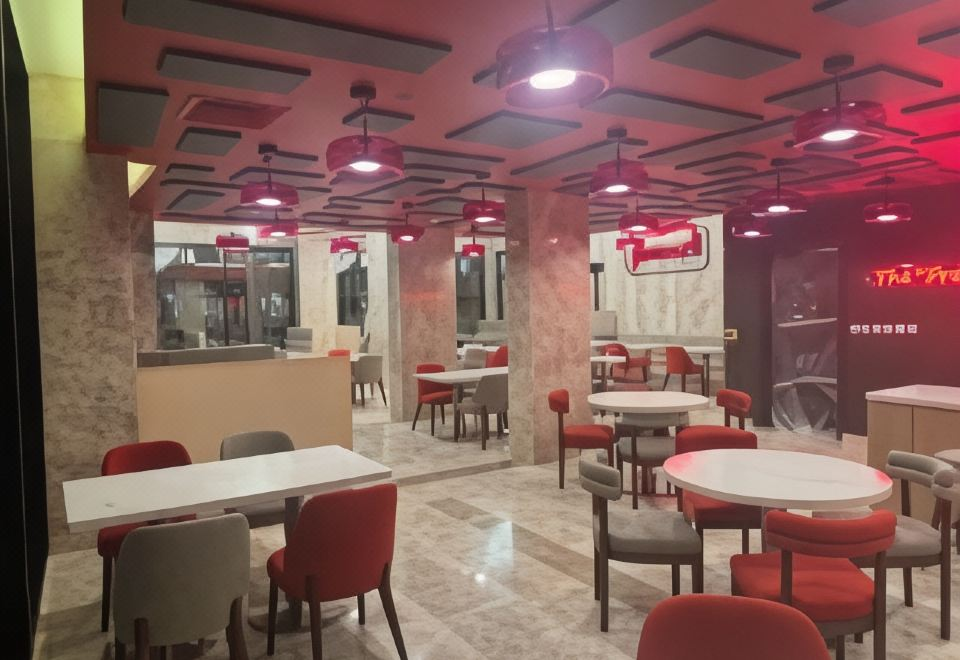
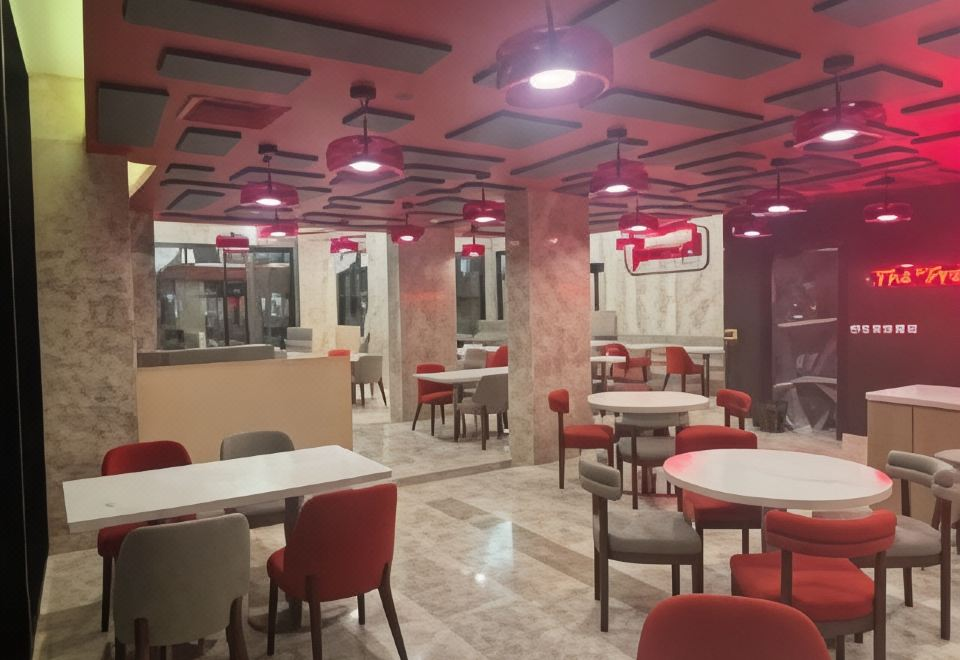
+ waste bin [755,399,789,434]
